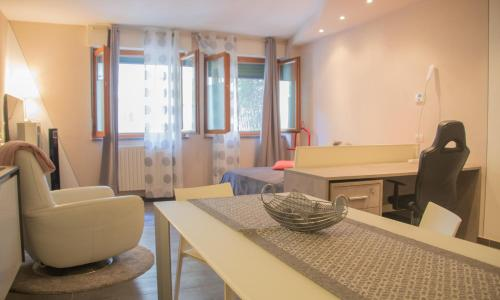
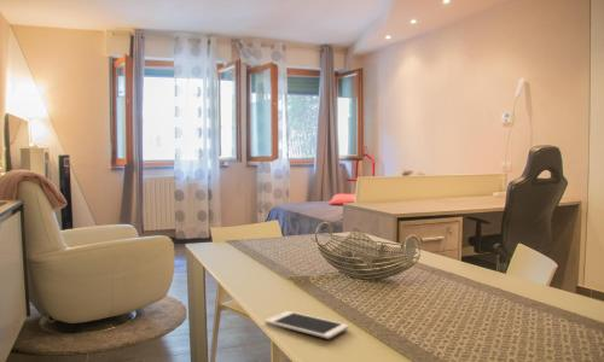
+ cell phone [265,310,350,340]
